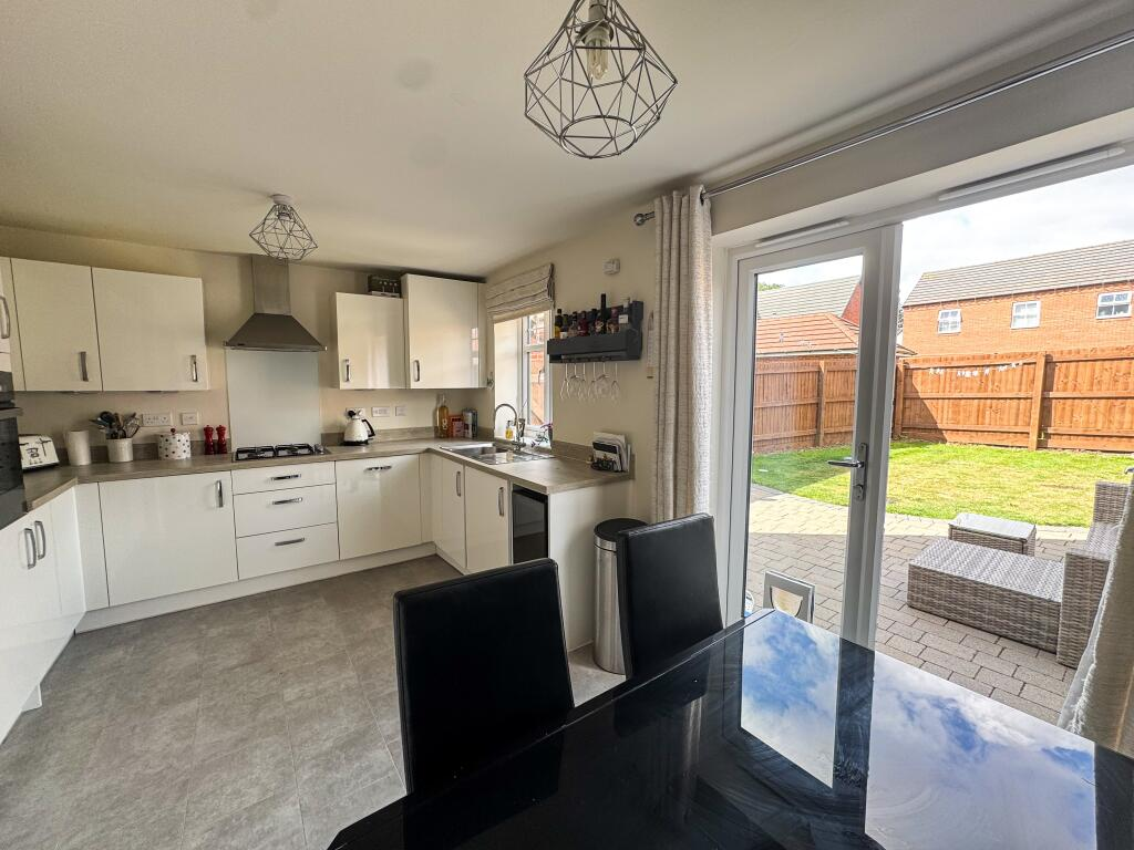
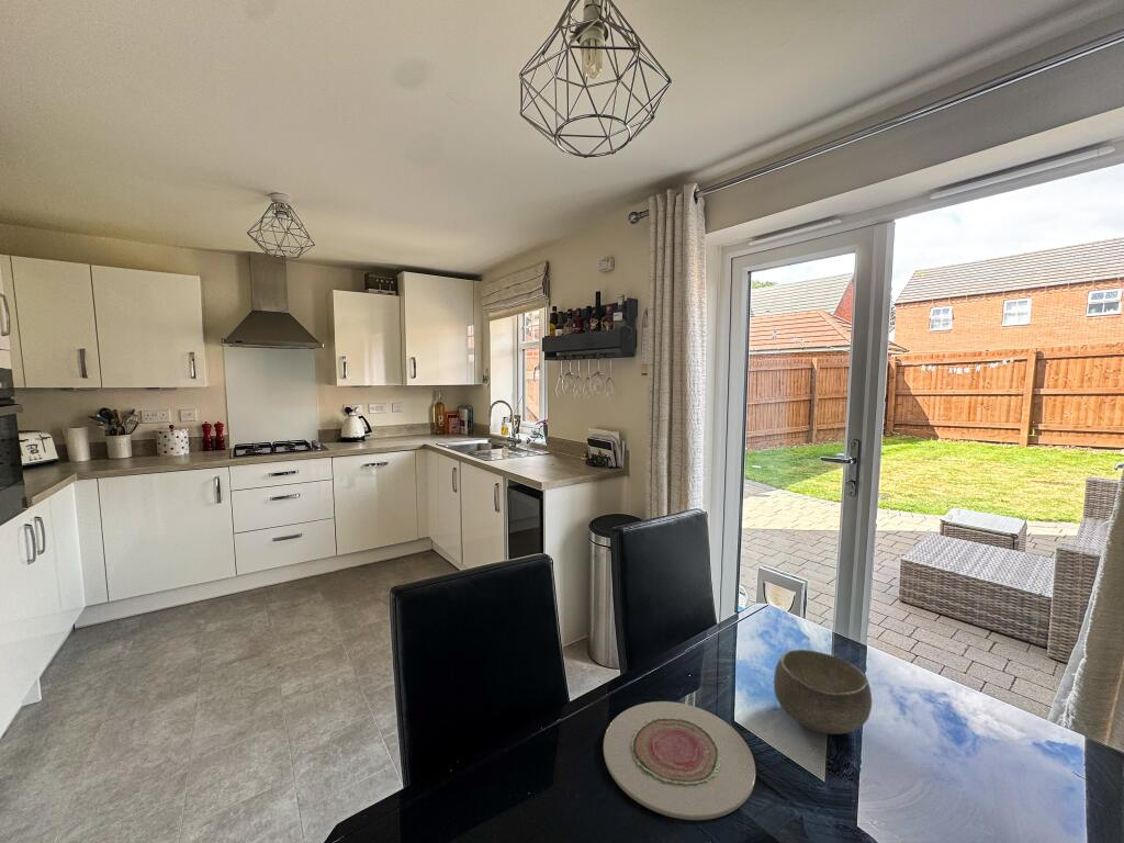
+ plate [603,700,756,821]
+ bowl [773,649,873,735]
